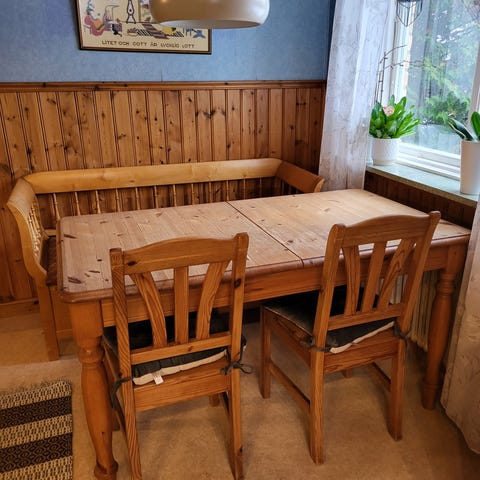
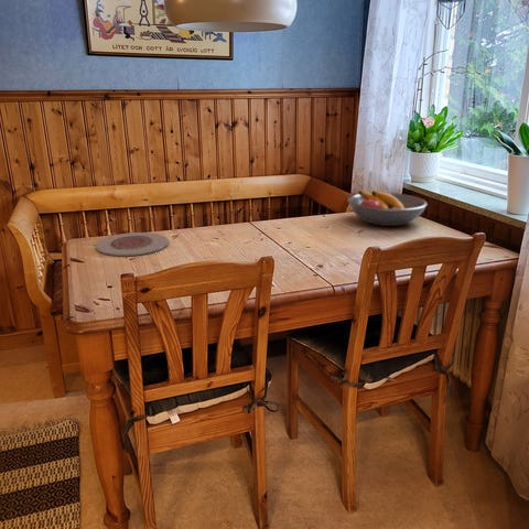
+ plate [95,231,170,257]
+ fruit bowl [346,190,429,227]
